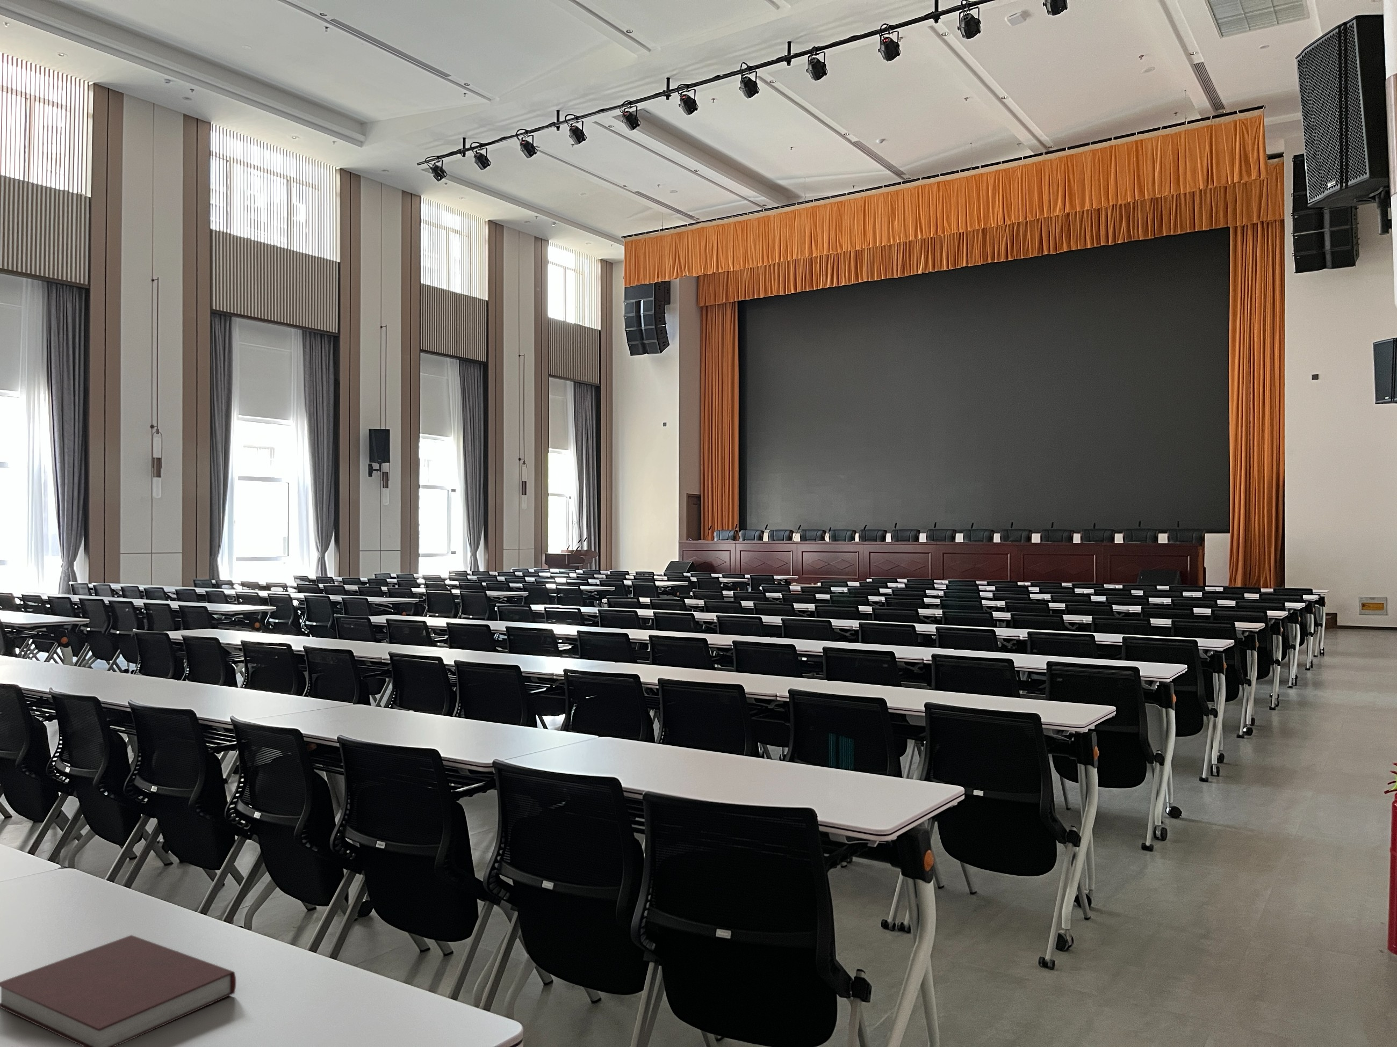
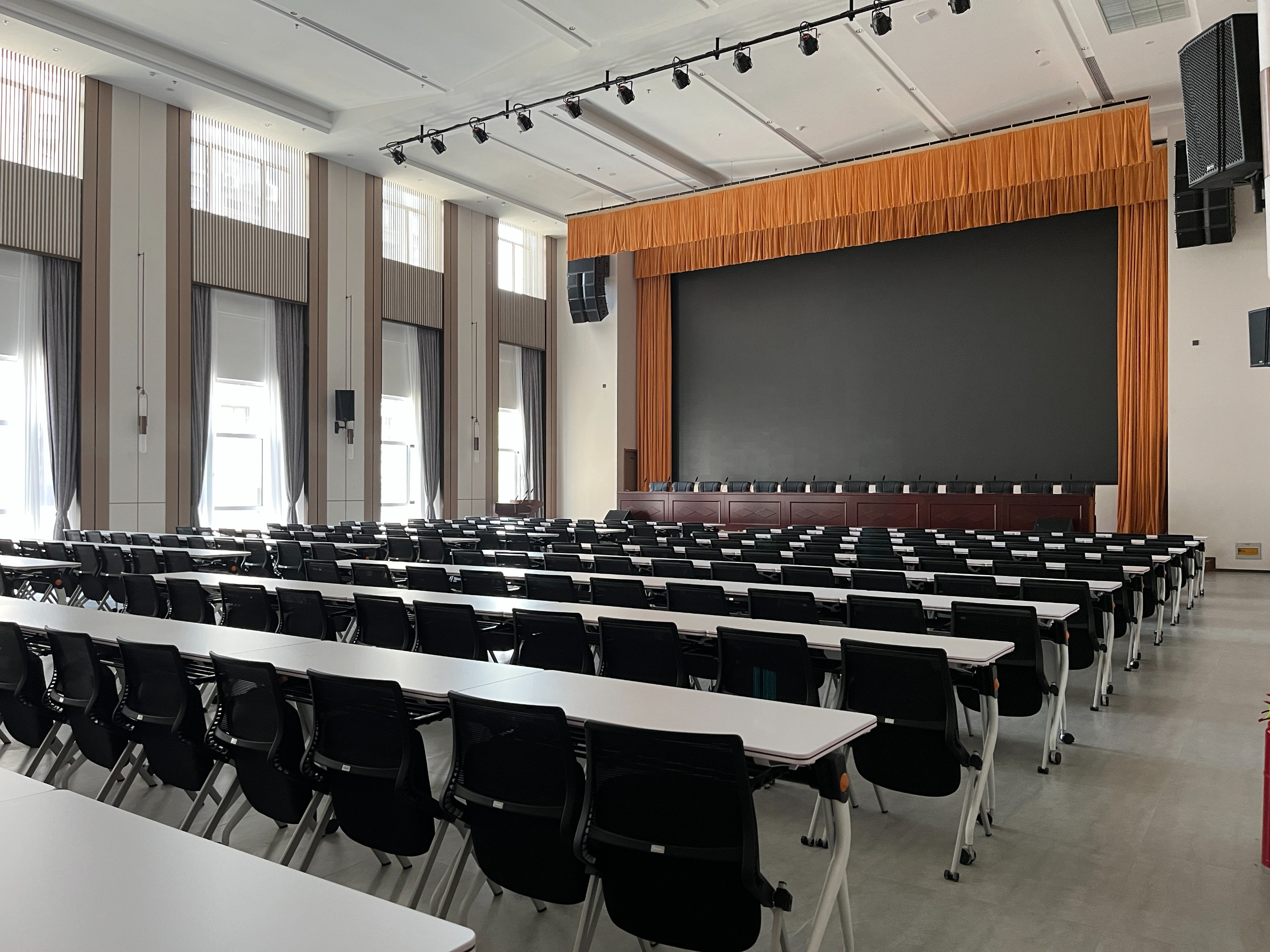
- notebook [0,934,237,1047]
